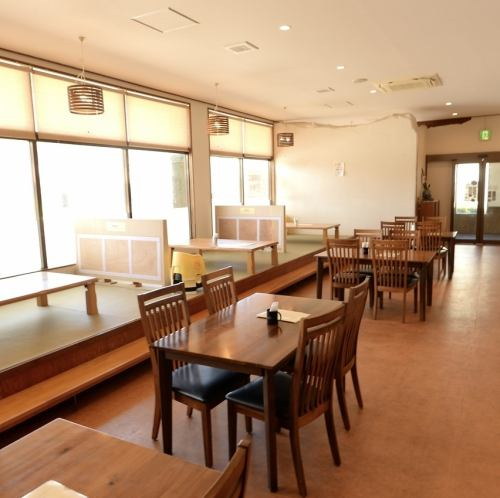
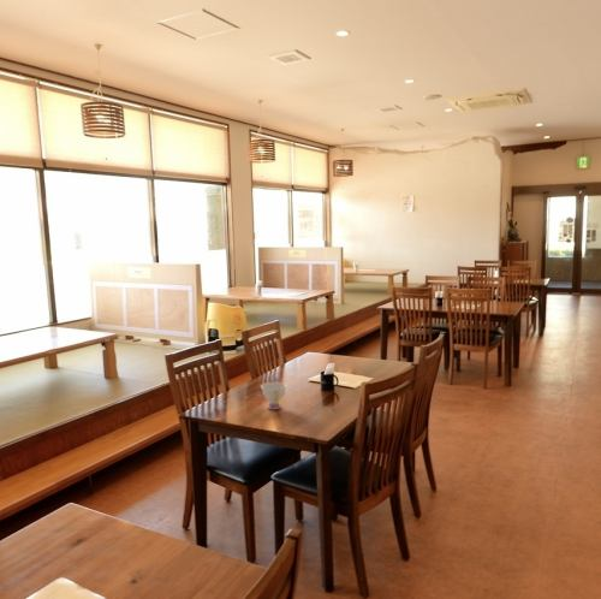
+ teacup [260,381,288,410]
